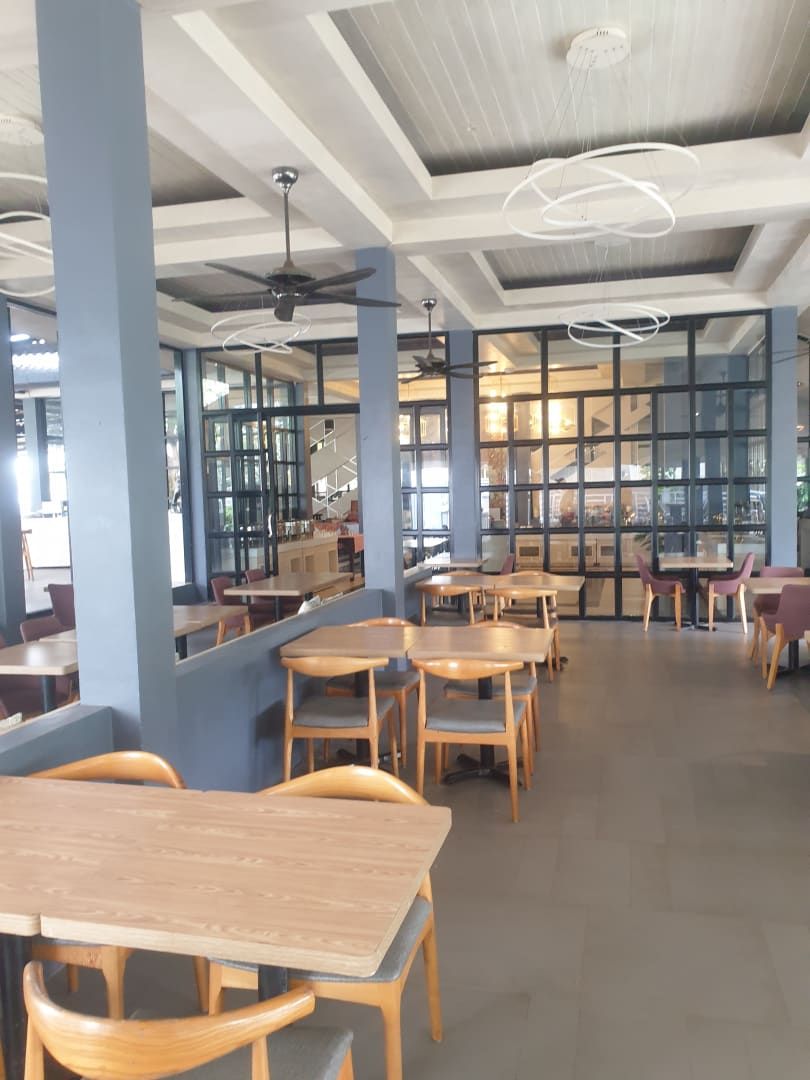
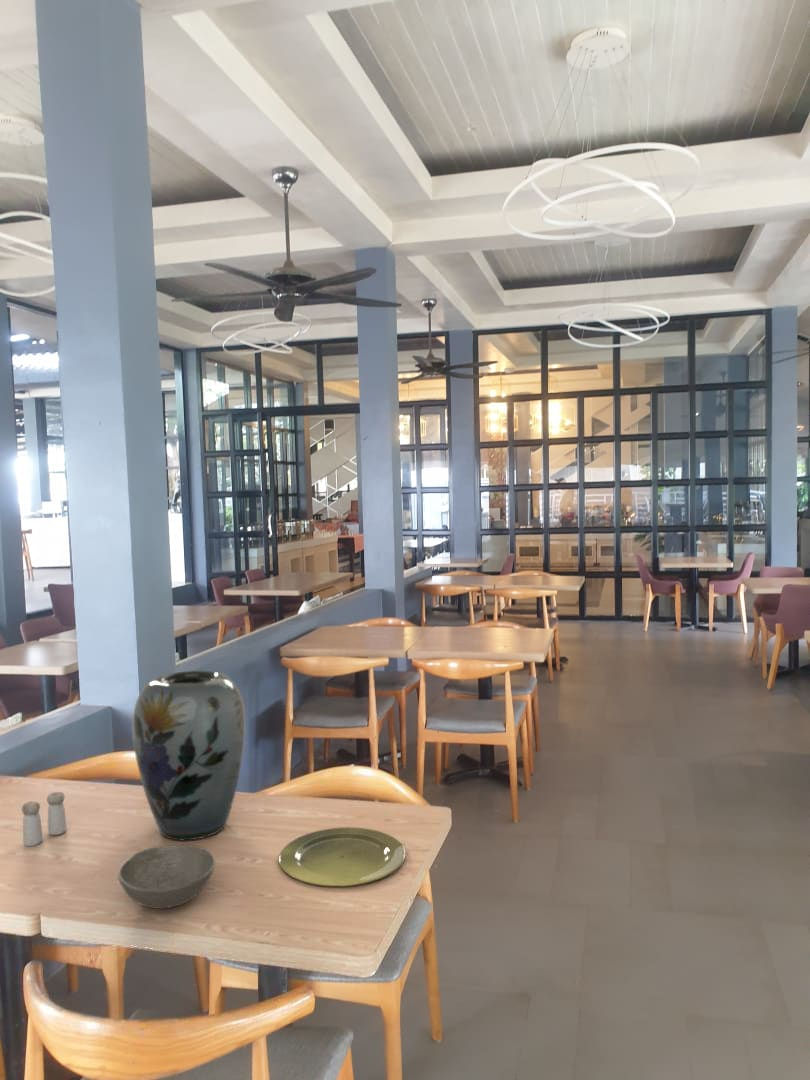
+ soup bowl [117,844,216,909]
+ plate [278,826,407,887]
+ vase [131,670,246,842]
+ salt and pepper shaker [21,791,68,847]
